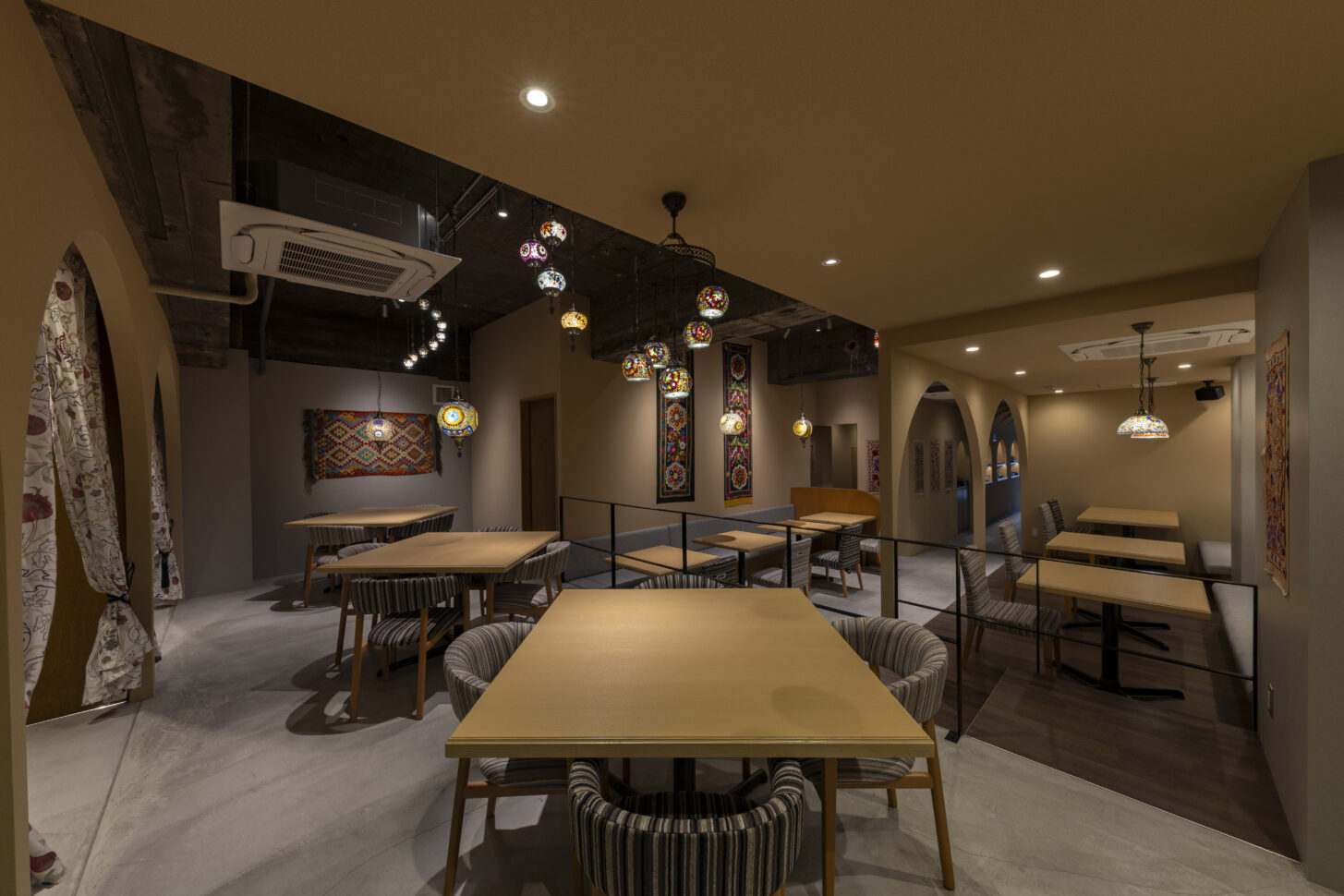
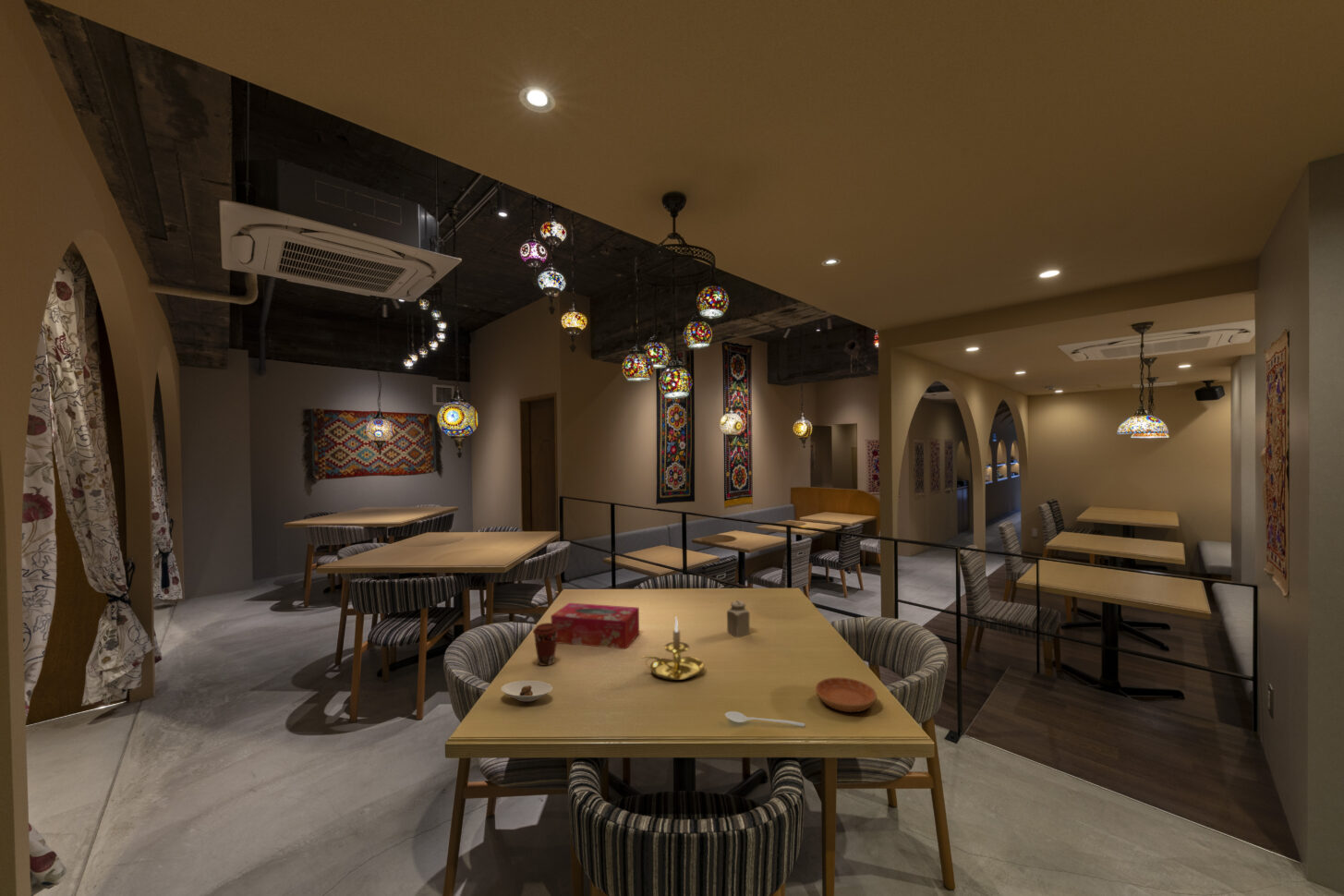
+ saucer [815,676,878,713]
+ candle holder [640,616,705,682]
+ tissue box [550,602,640,650]
+ saucer [500,680,553,702]
+ stirrer [724,710,805,727]
+ coffee cup [532,622,559,667]
+ salt shaker [726,599,751,638]
